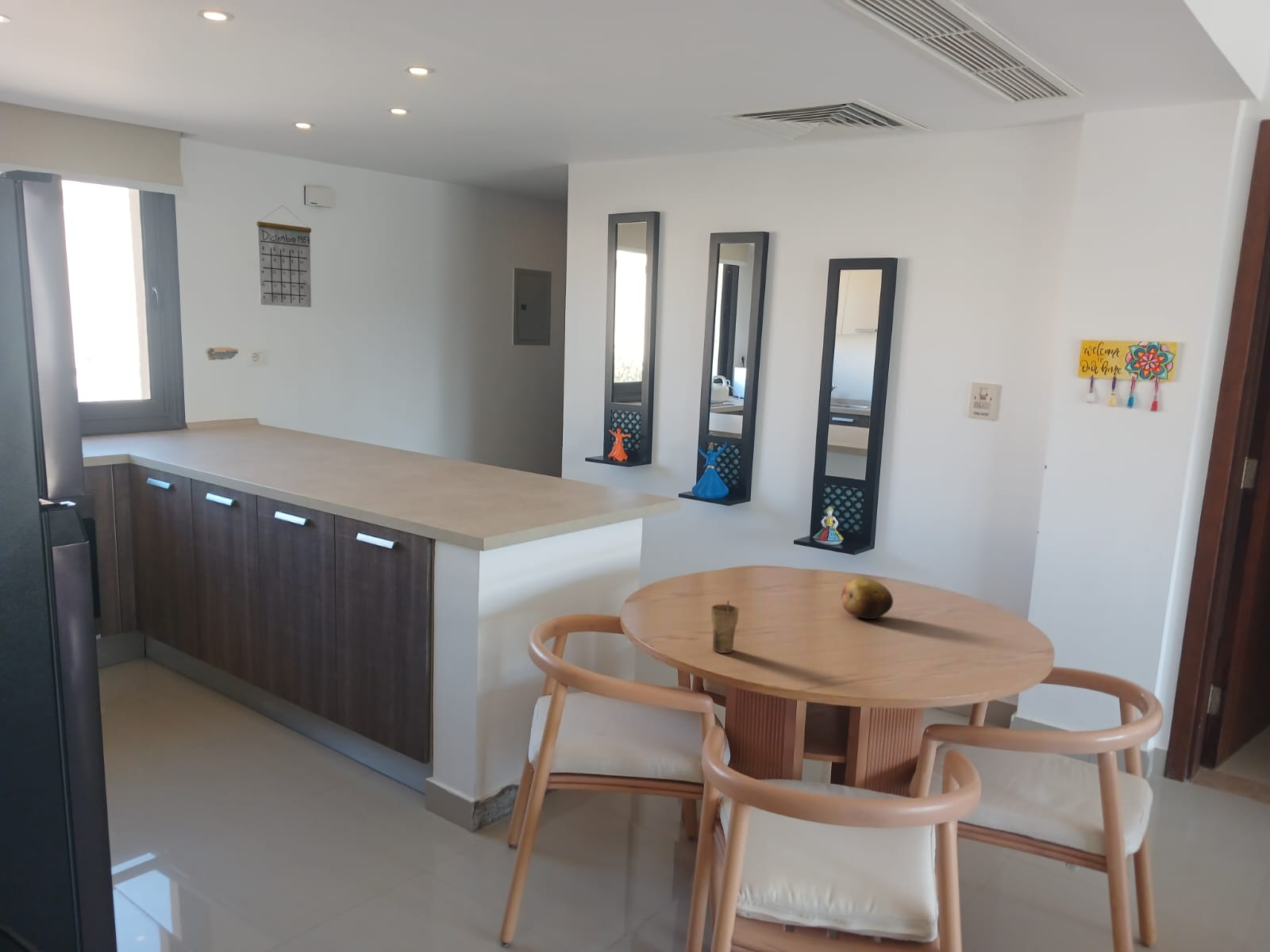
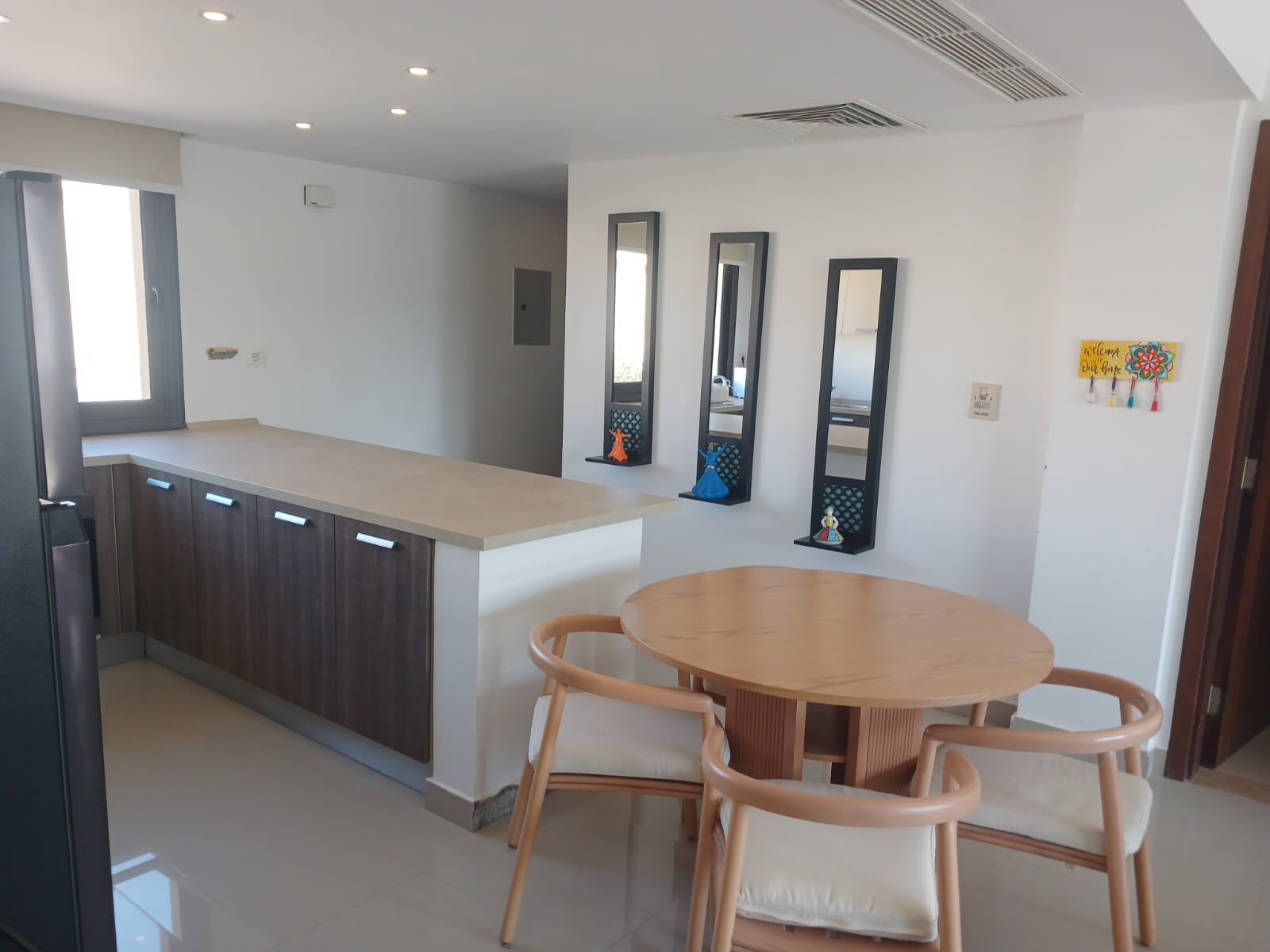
- fruit [840,578,894,620]
- cup [710,600,740,654]
- calendar [256,205,312,308]
